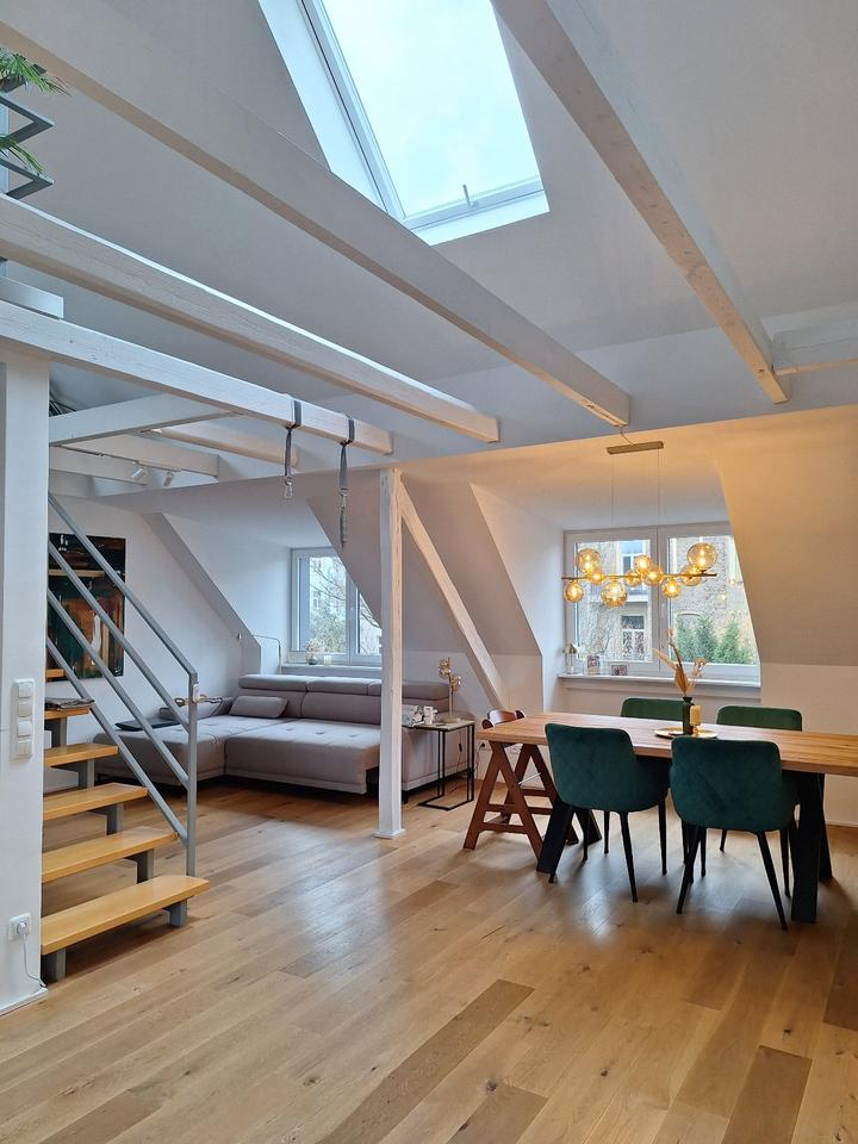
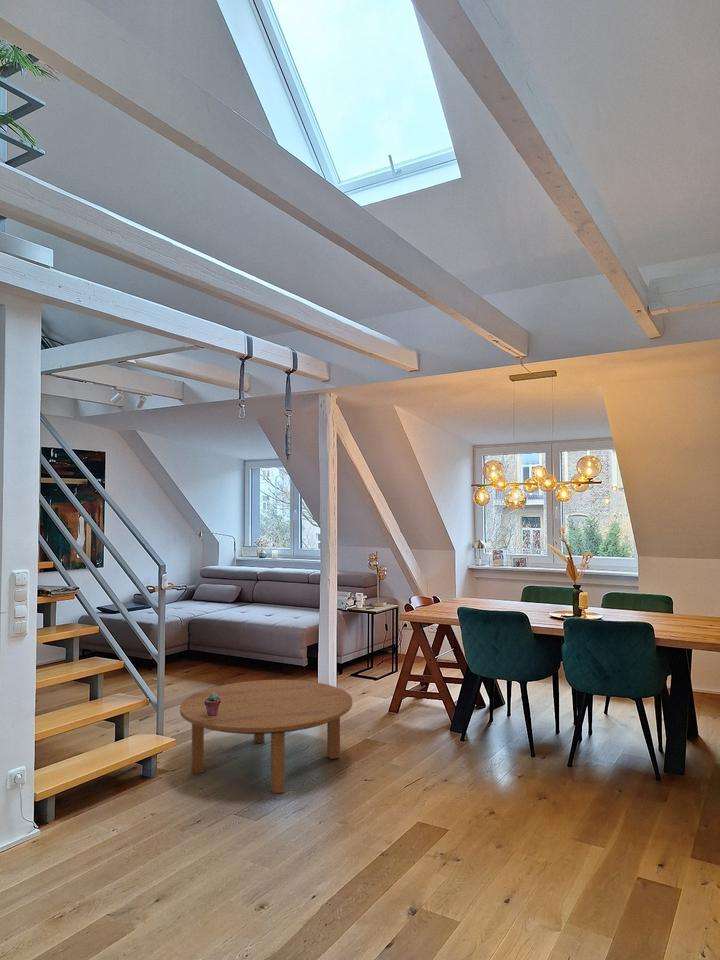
+ potted succulent [204,693,221,717]
+ coffee table [179,679,353,795]
